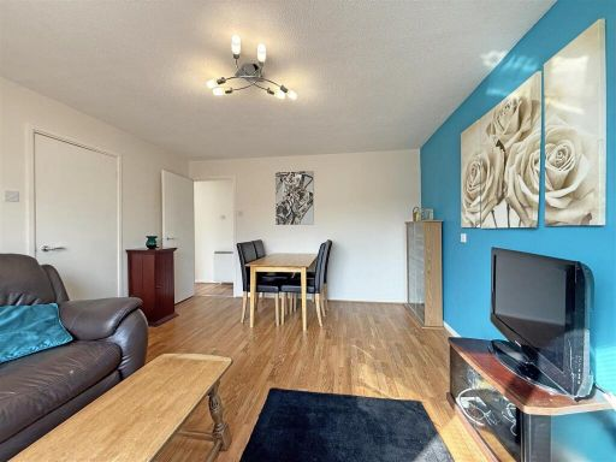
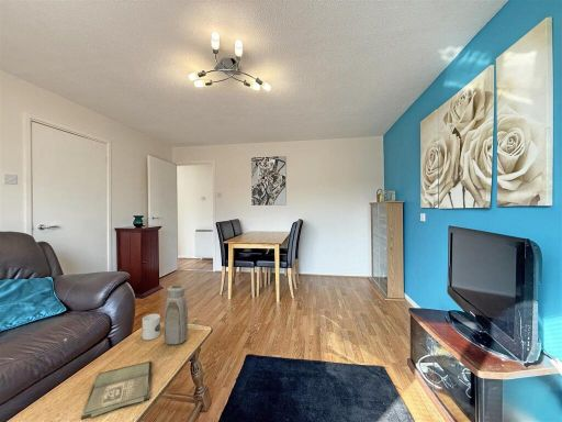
+ hardback book [80,359,153,421]
+ mug [142,313,161,341]
+ vase [162,284,189,345]
